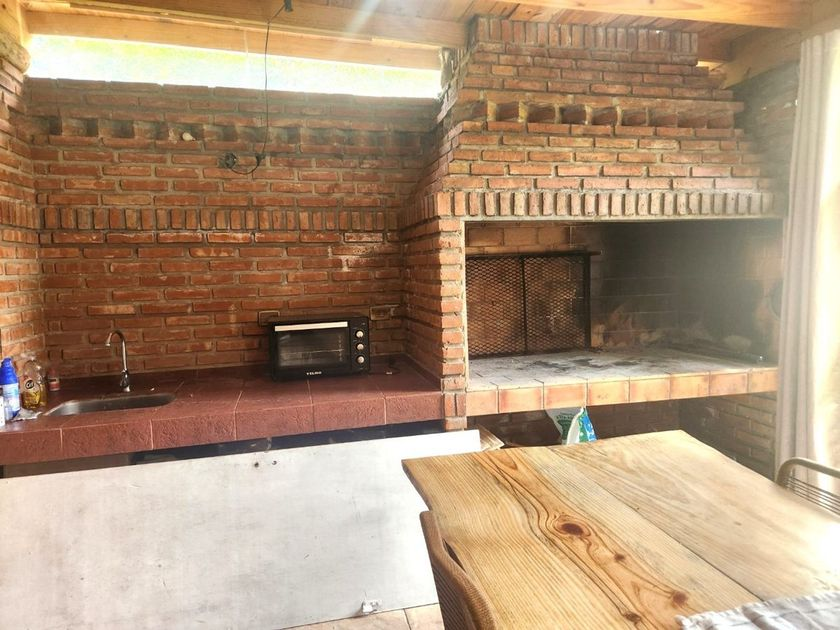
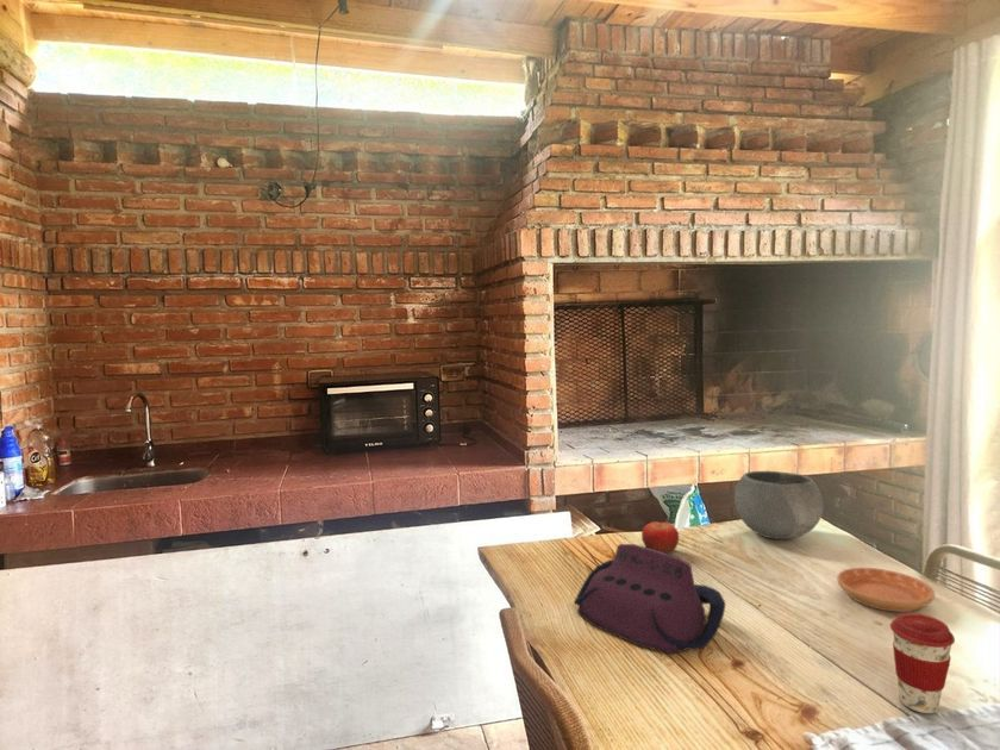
+ coffee cup [889,612,956,714]
+ fruit [640,519,680,555]
+ saucer [836,567,936,613]
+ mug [573,543,726,655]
+ bowl [733,470,825,540]
